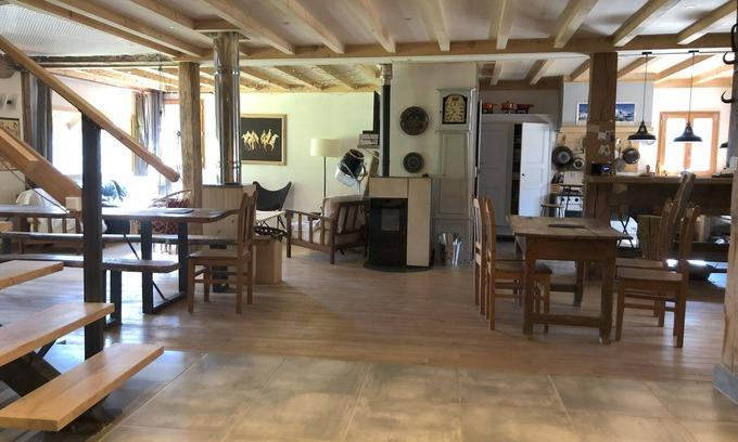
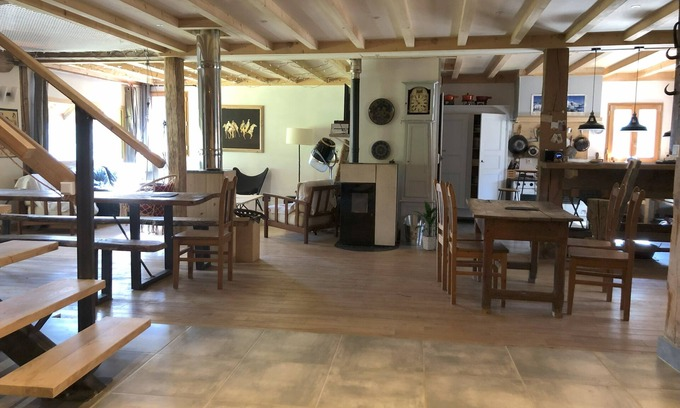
+ indoor plant [412,200,438,251]
